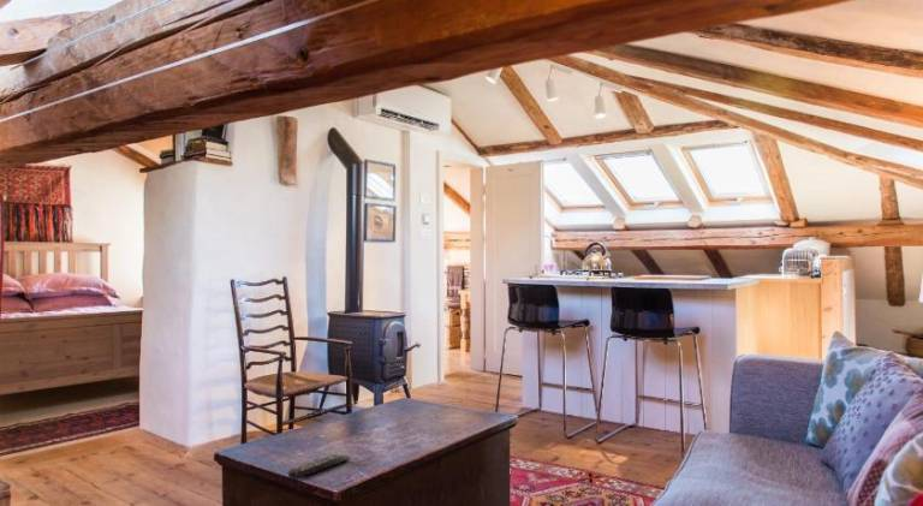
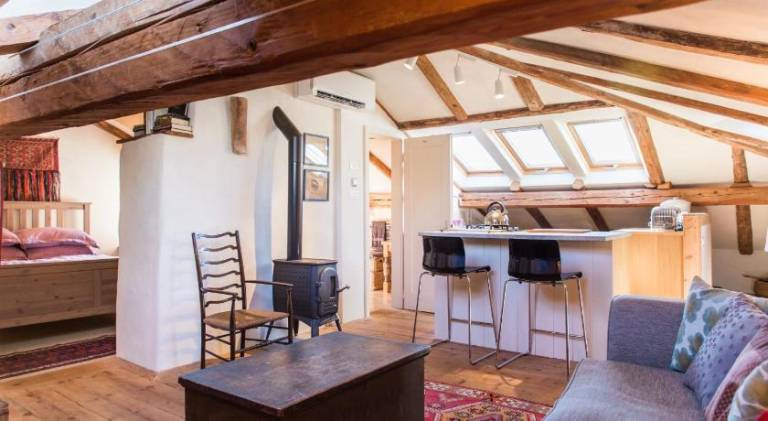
- remote control [287,452,351,481]
